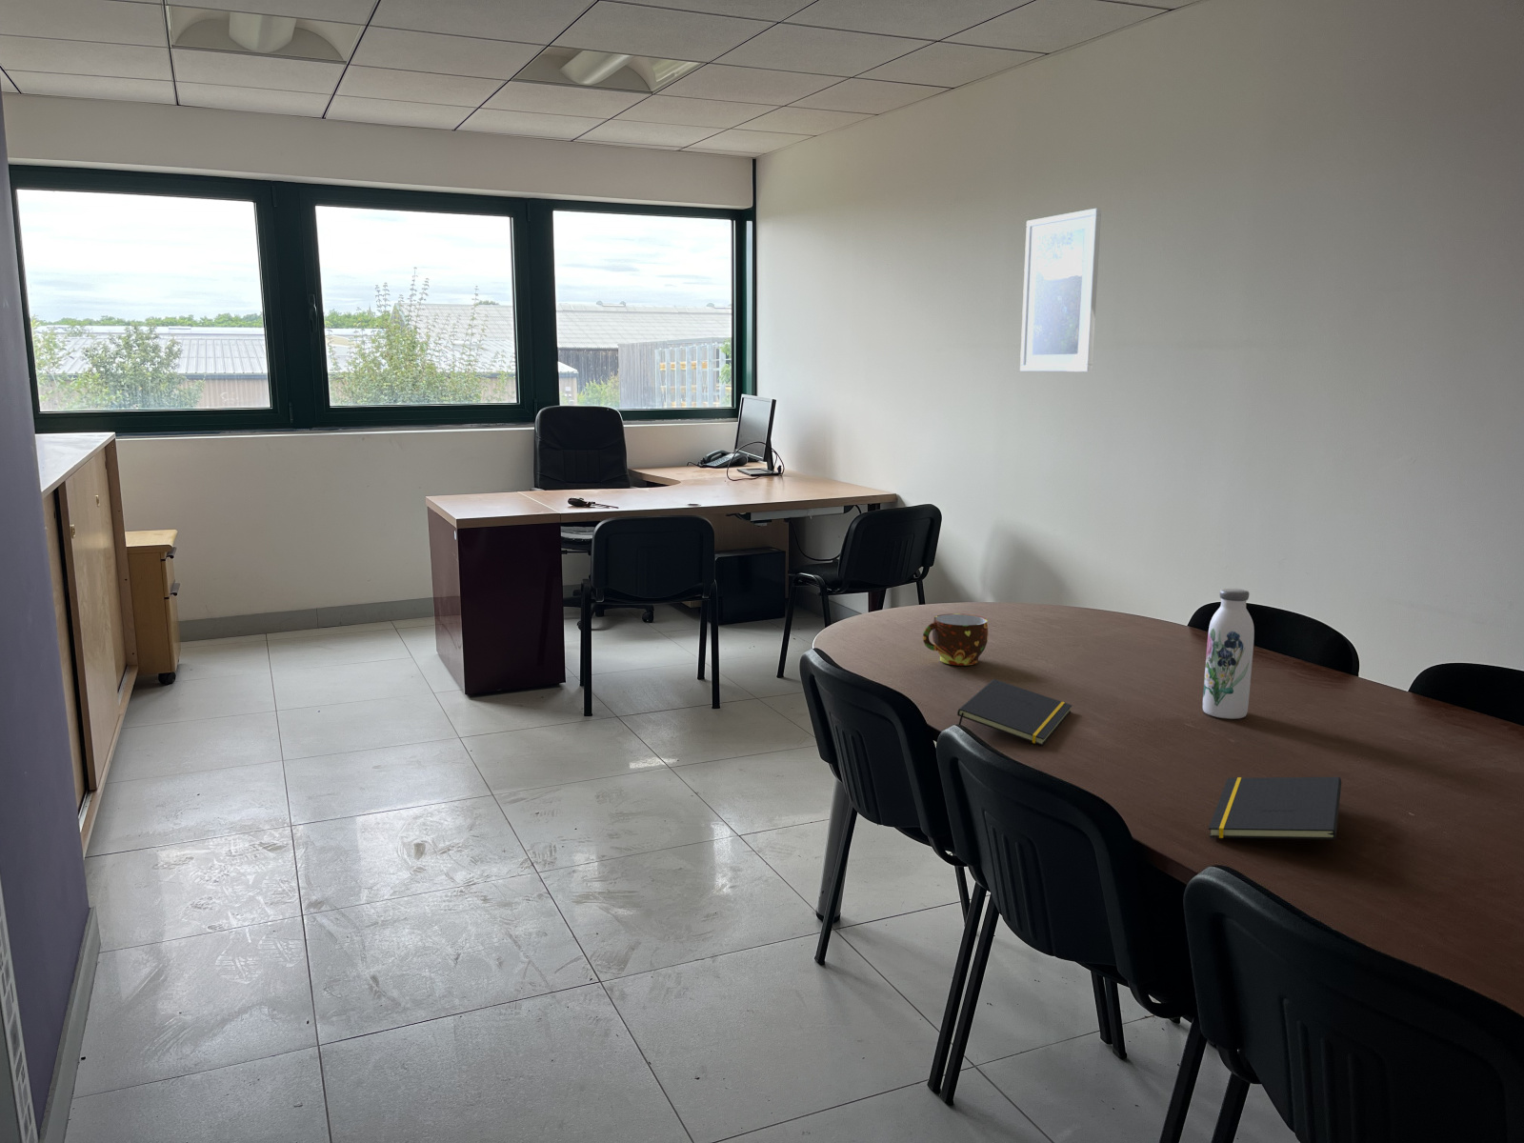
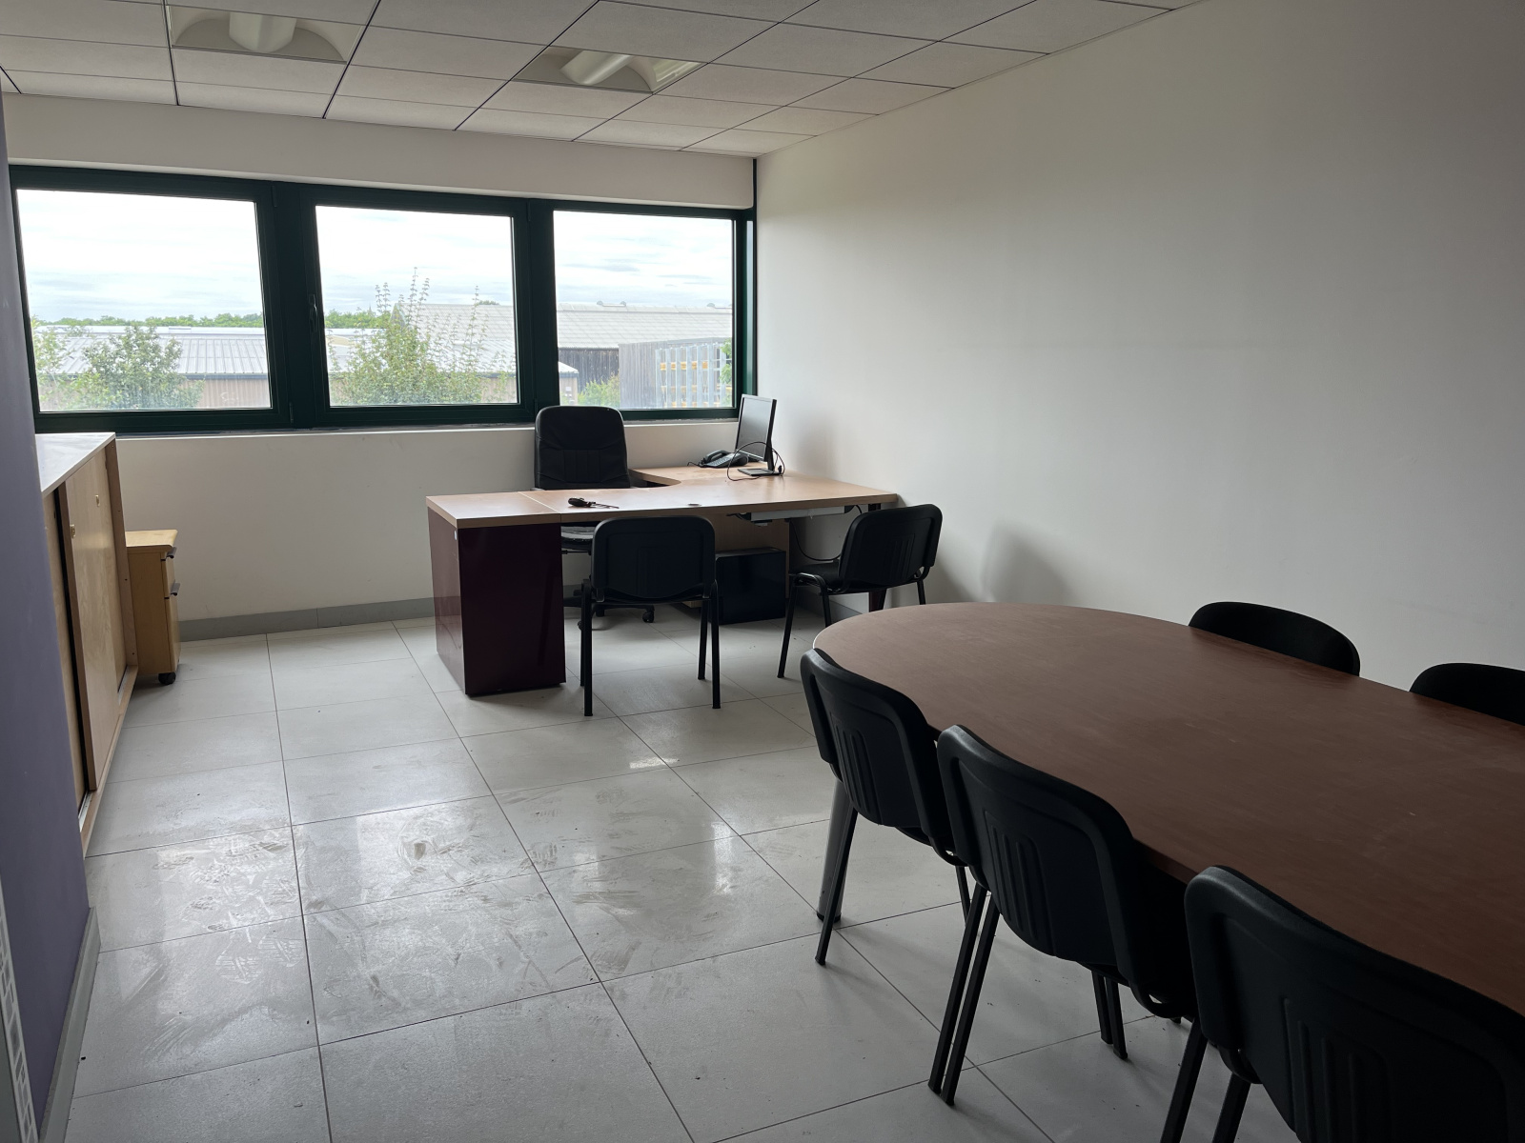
- cup [922,612,989,666]
- water bottle [1202,587,1255,720]
- notepad [956,678,1074,747]
- notepad [1207,777,1342,840]
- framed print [1019,208,1102,372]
